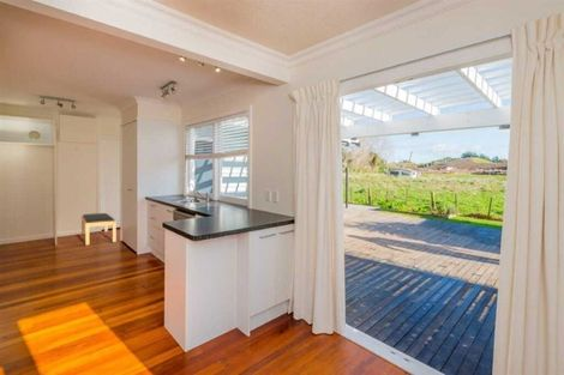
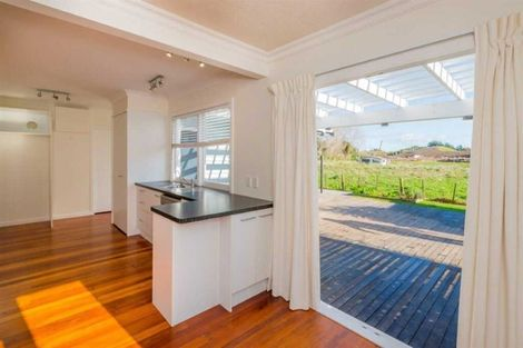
- bench [80,212,118,247]
